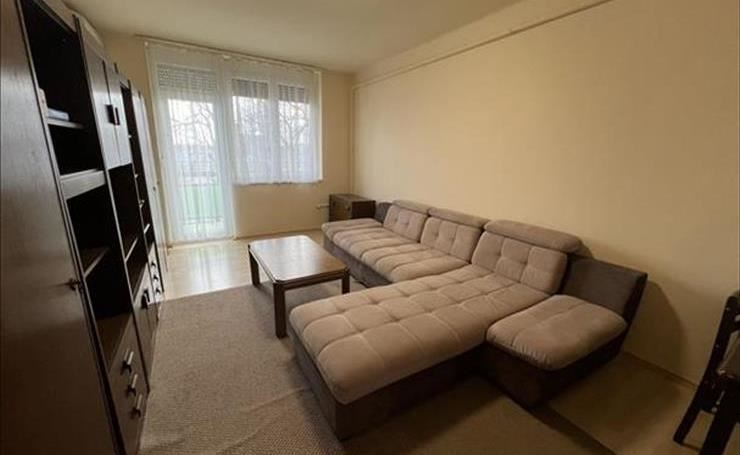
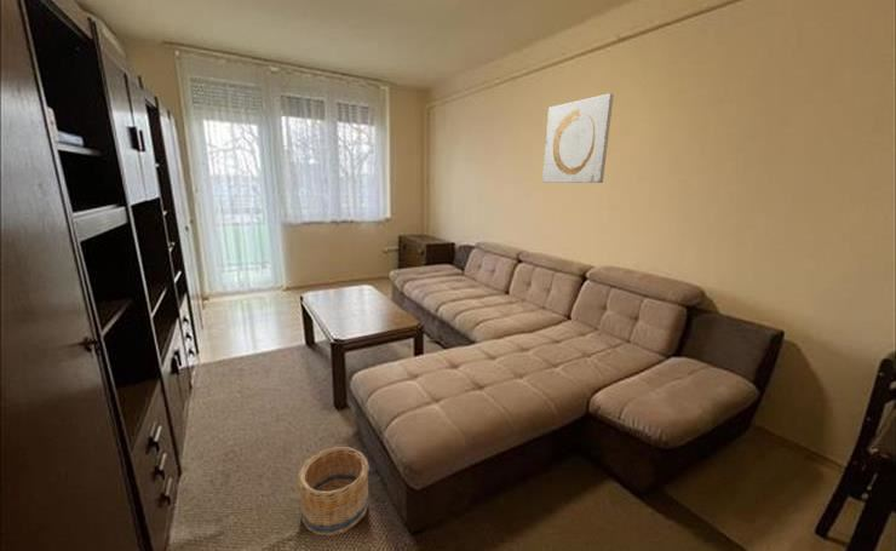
+ basket [297,446,371,536]
+ wall art [541,92,615,184]
